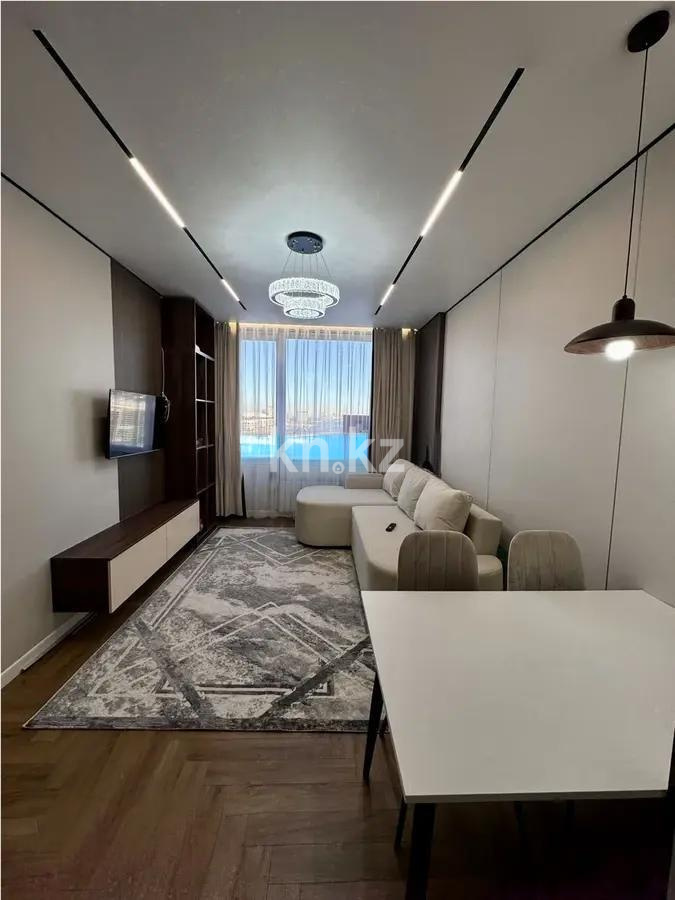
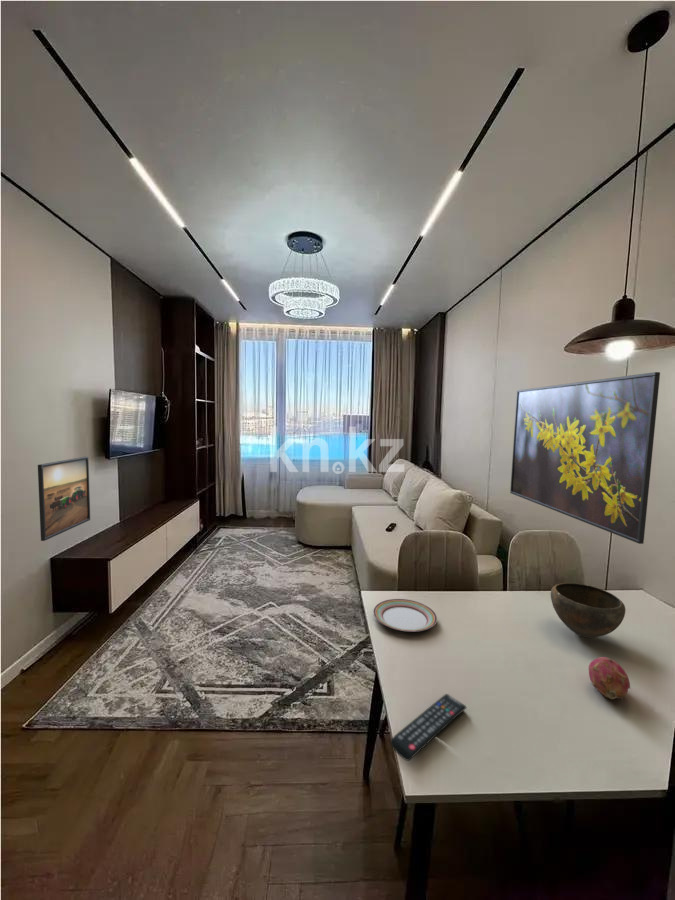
+ remote control [390,693,467,762]
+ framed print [509,371,661,545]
+ fruit [588,656,631,700]
+ bowl [550,582,626,639]
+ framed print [37,456,91,542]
+ plate [372,598,438,632]
